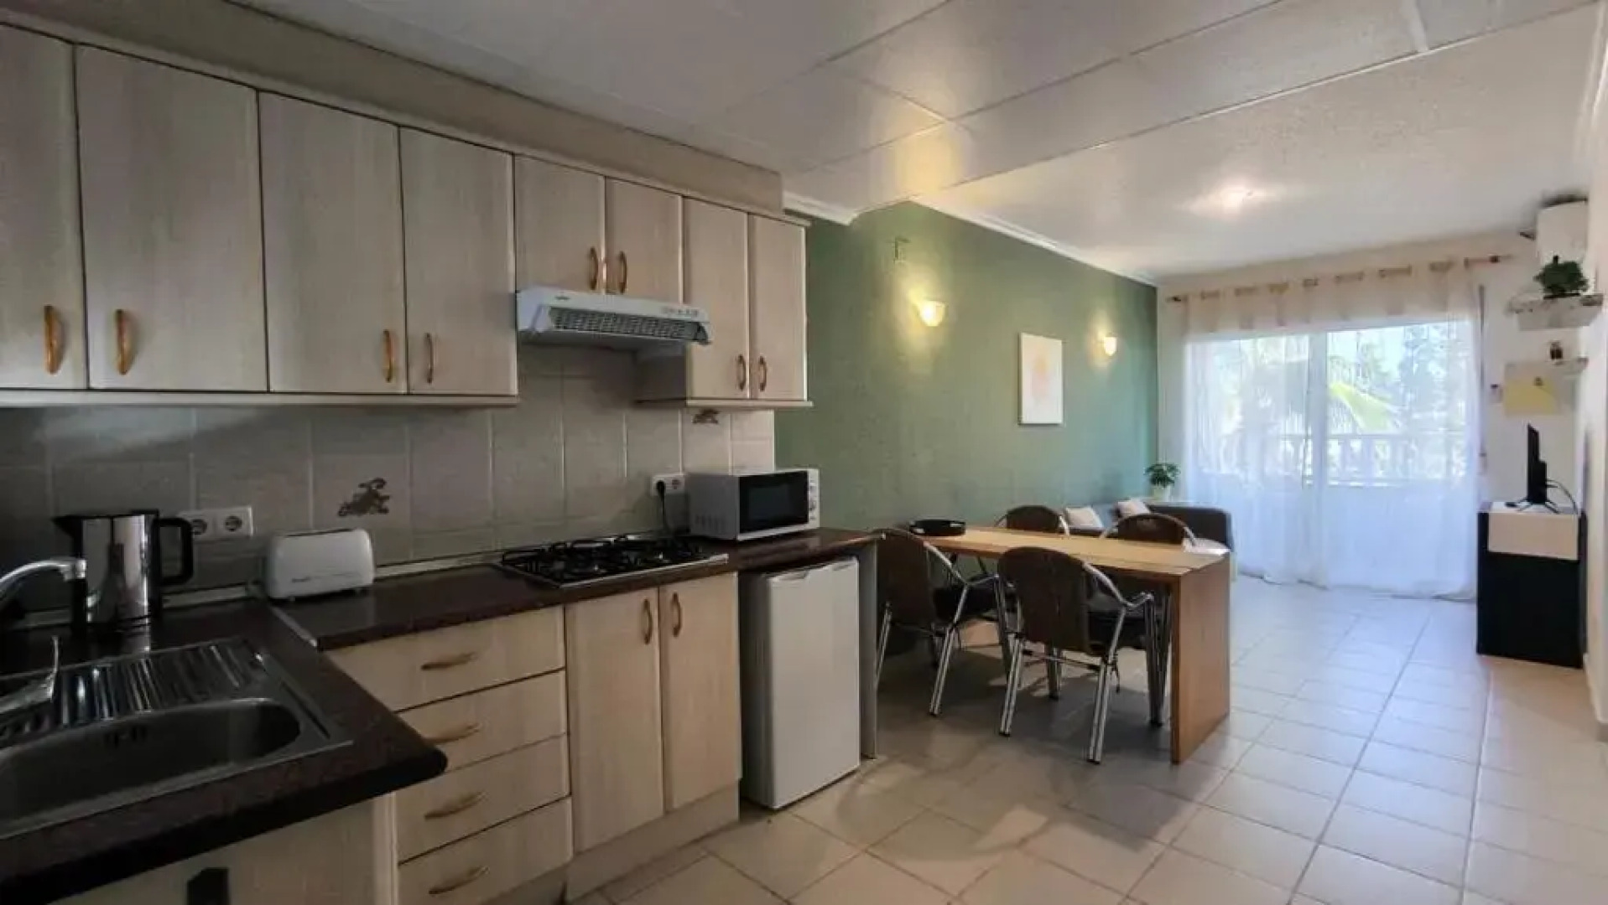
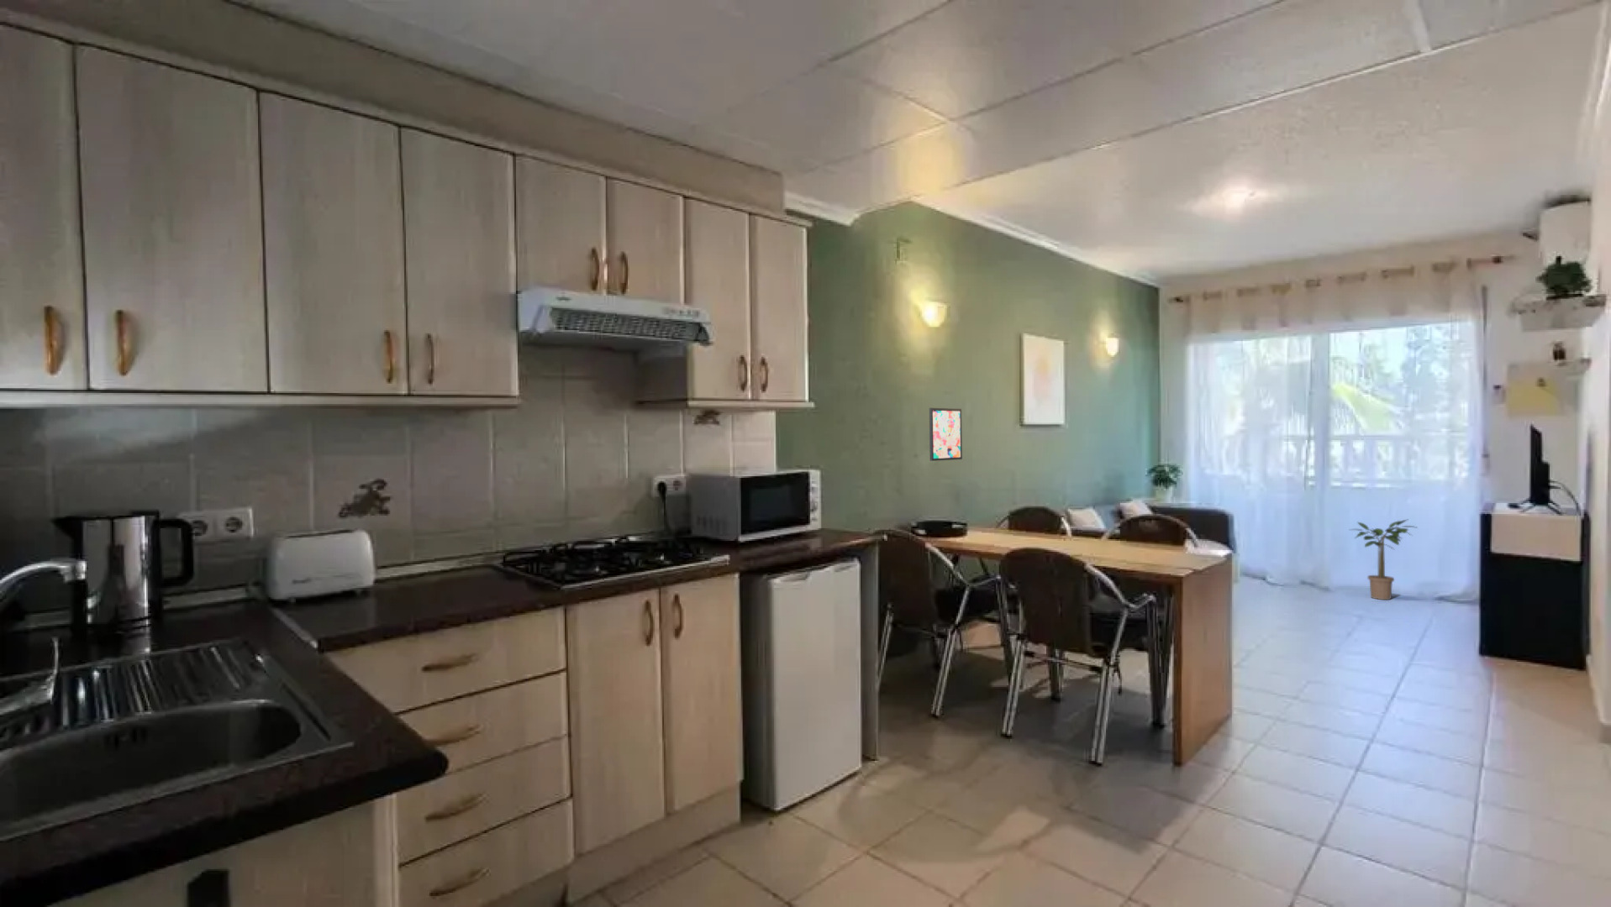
+ wall art [928,407,963,462]
+ potted plant [1350,519,1420,601]
